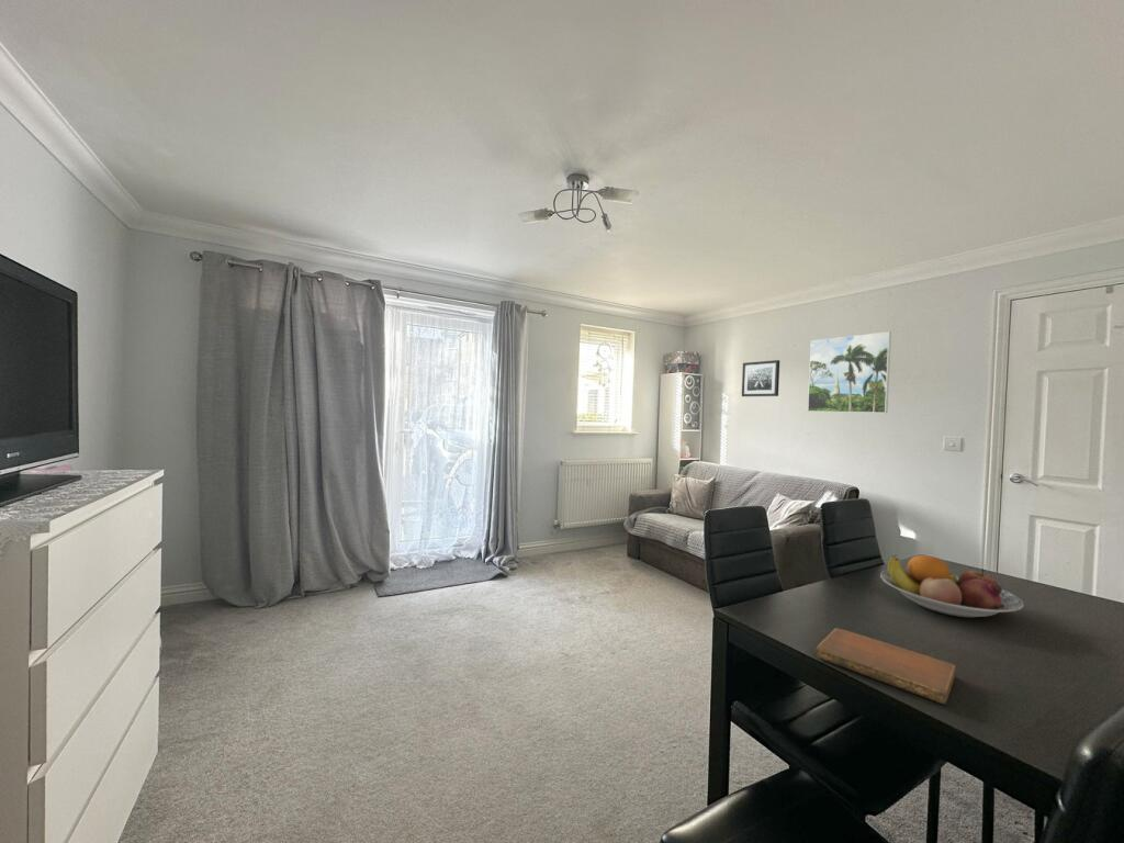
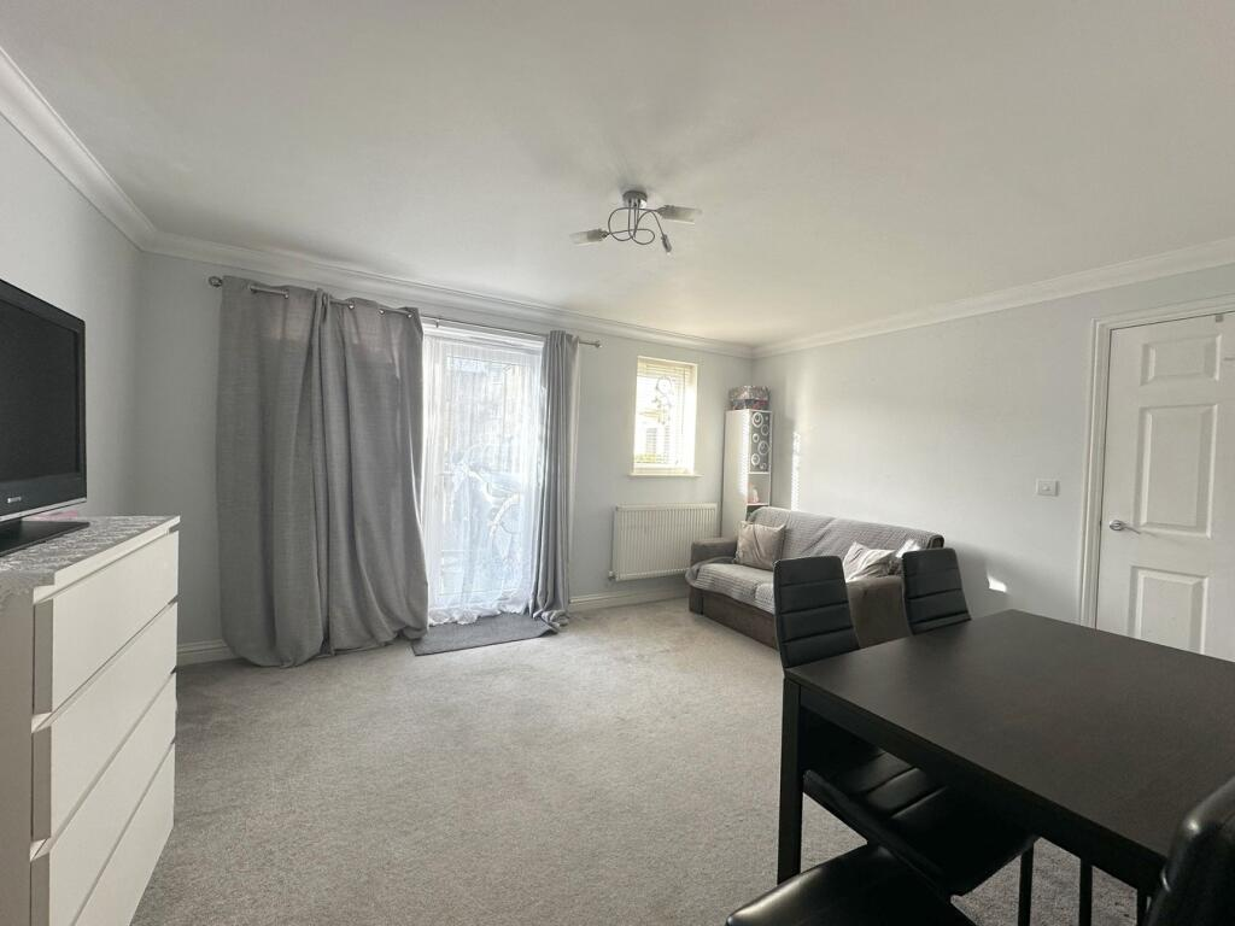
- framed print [807,330,892,414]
- wall art [741,359,780,397]
- notebook [814,627,956,706]
- fruit bowl [879,554,1024,619]
